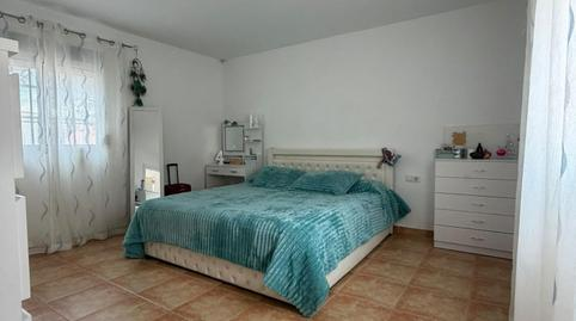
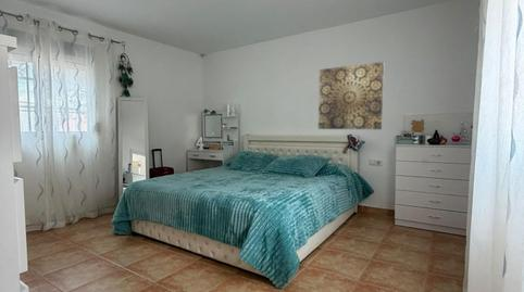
+ wall art [317,61,385,130]
